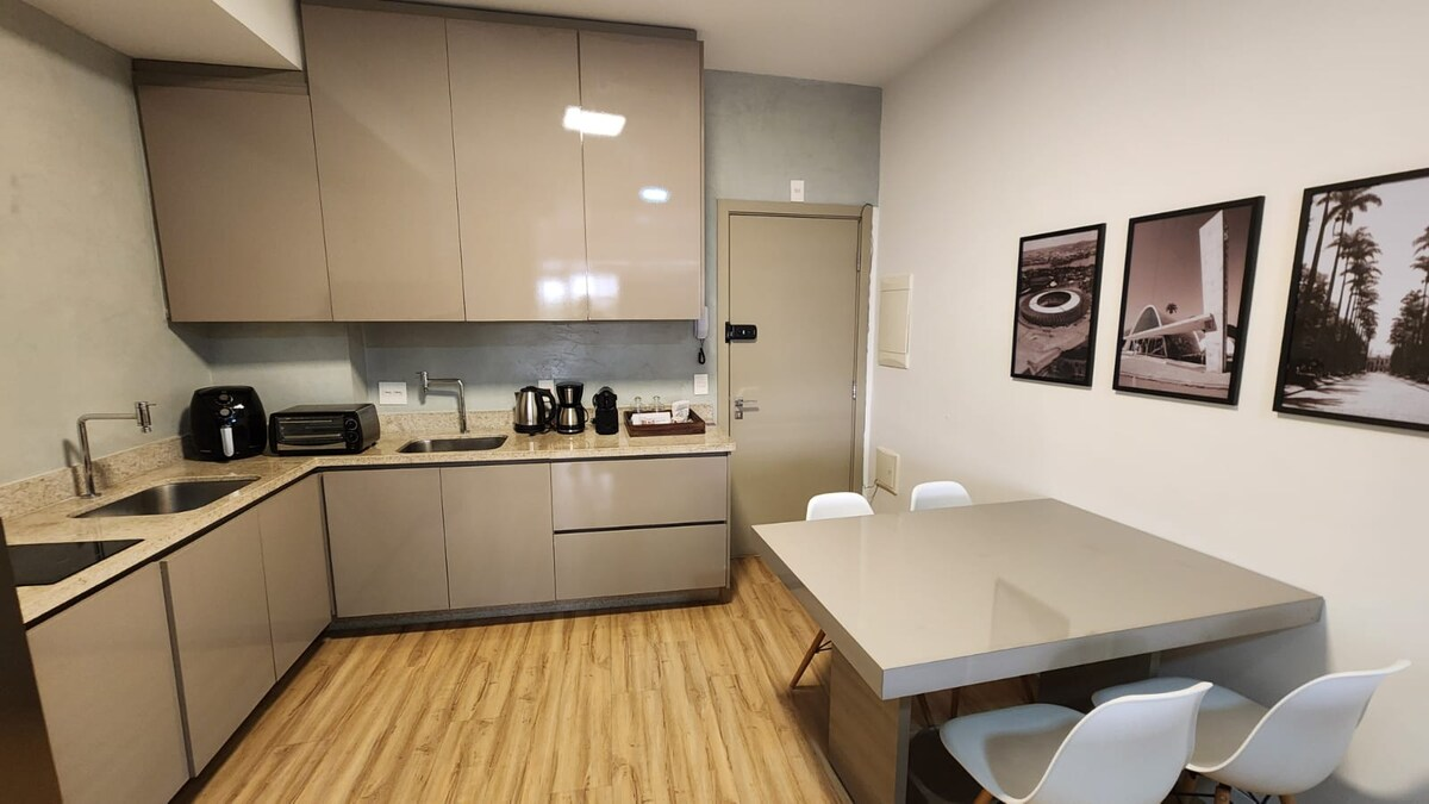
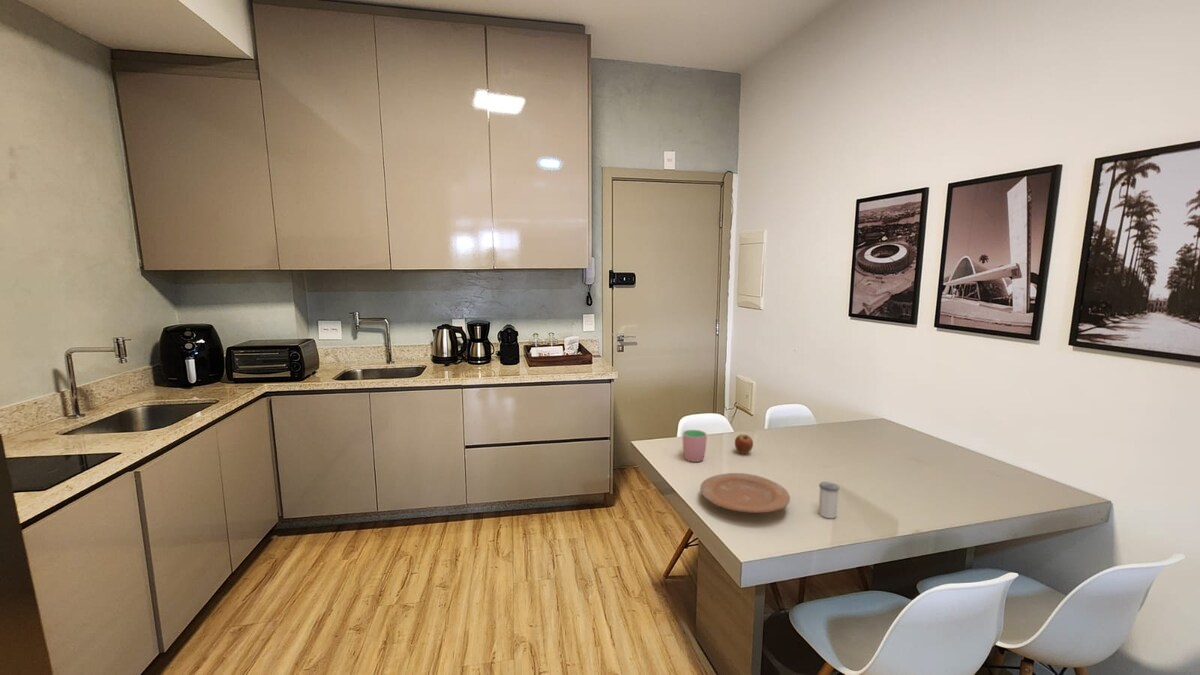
+ cup [682,429,708,463]
+ plate [699,472,791,514]
+ fruit [734,433,754,455]
+ salt shaker [818,481,840,519]
